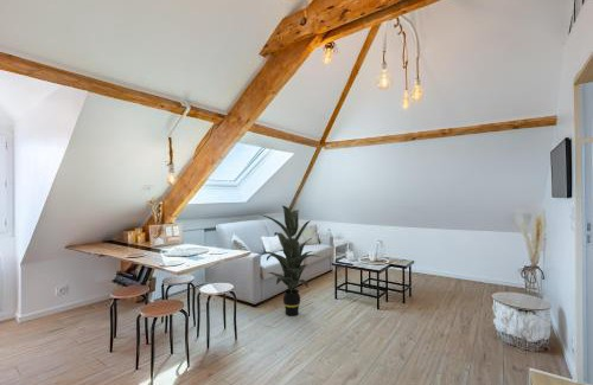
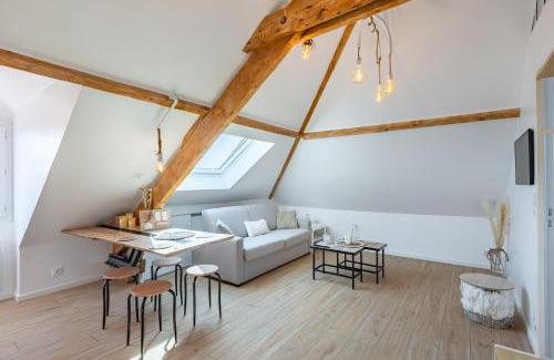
- indoor plant [257,205,320,317]
